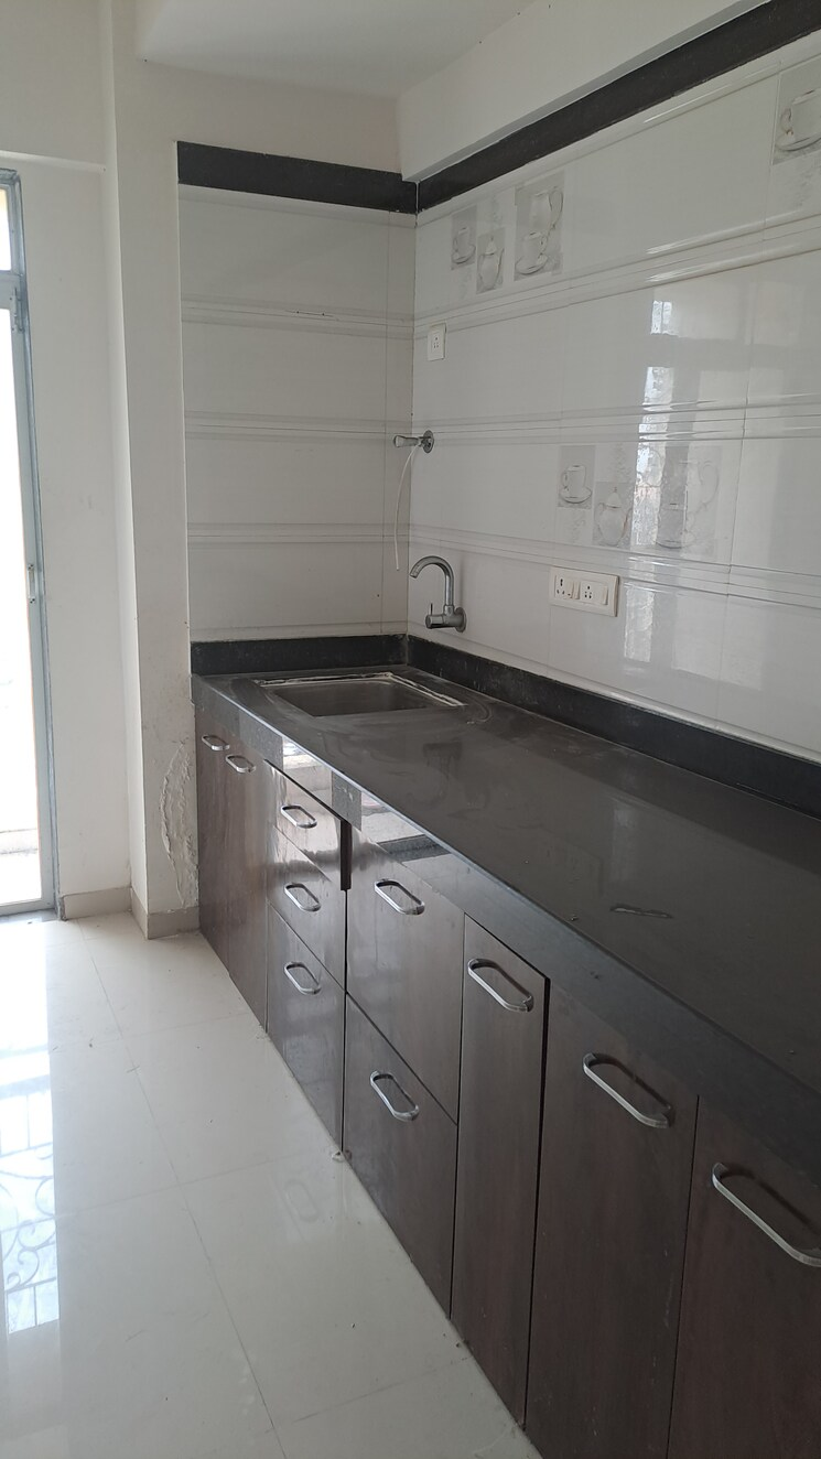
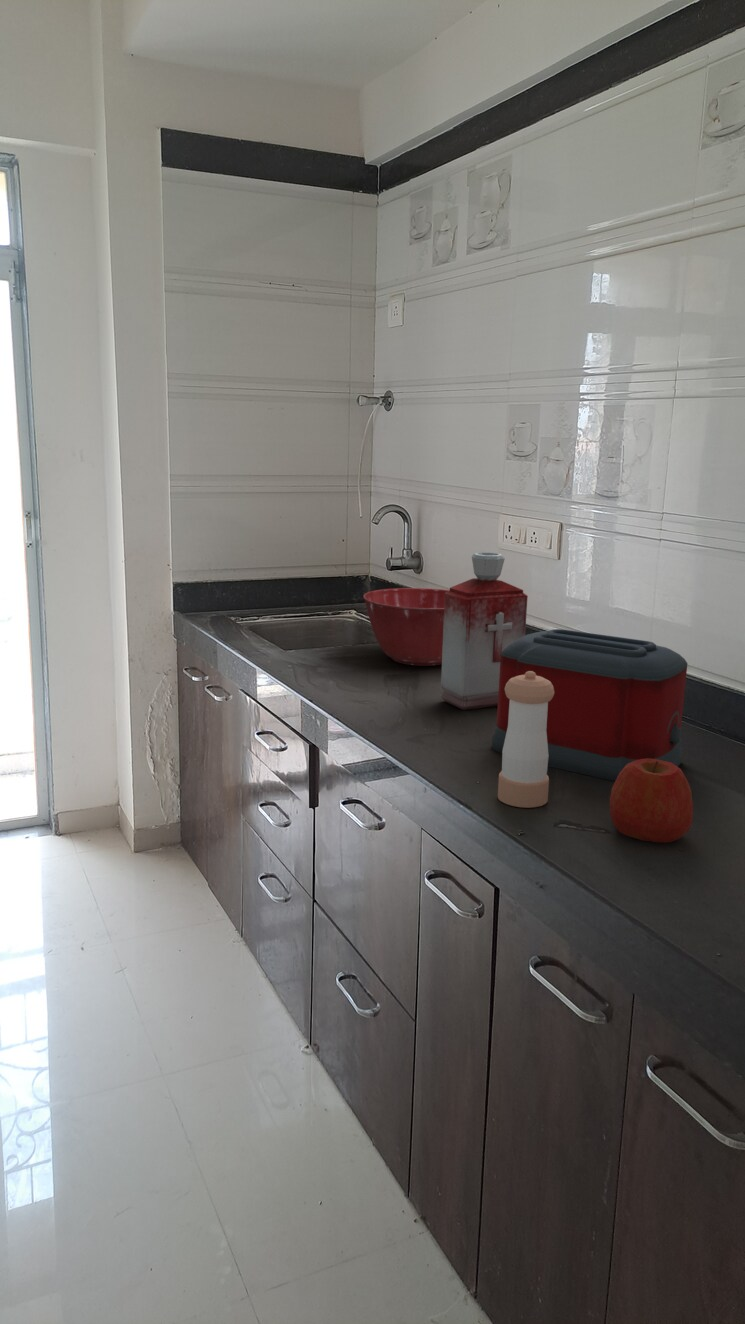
+ toaster [491,628,688,782]
+ bottle [440,552,529,711]
+ pepper shaker [497,671,554,809]
+ apple [609,758,694,844]
+ mixing bowl [362,587,450,667]
